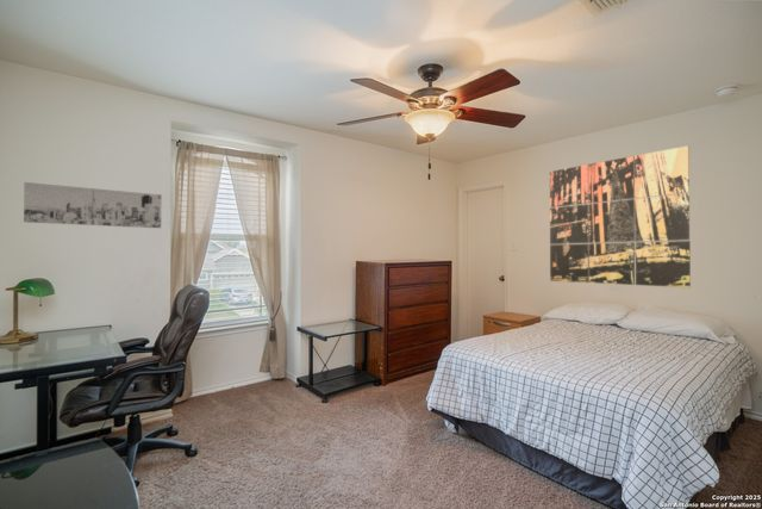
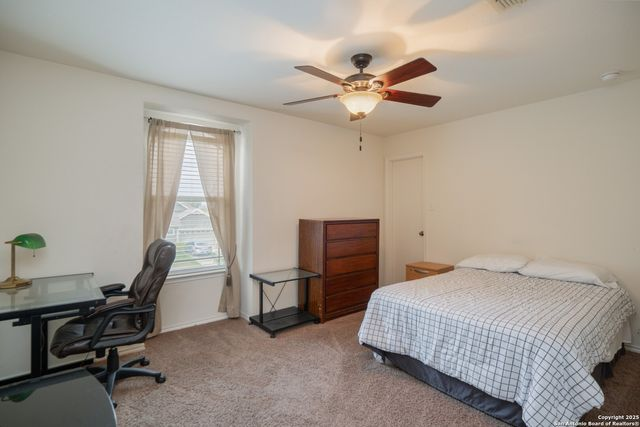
- wall art [549,144,692,288]
- wall art [23,181,162,229]
